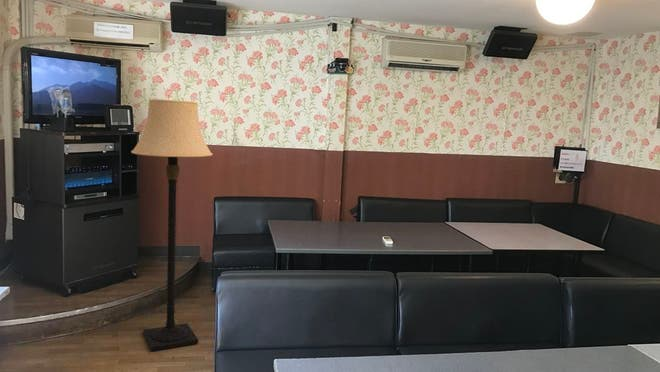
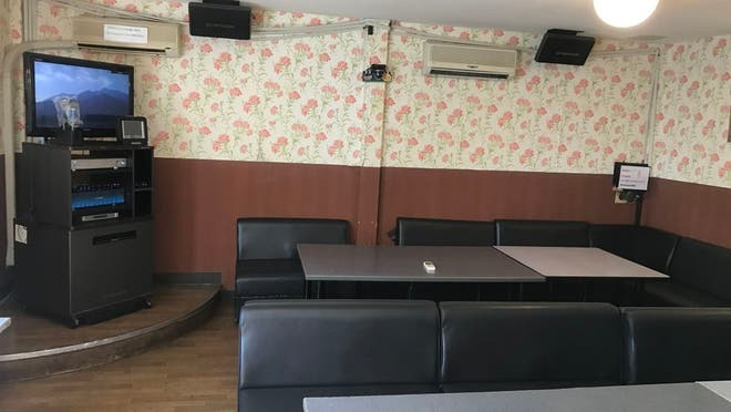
- lamp [130,98,214,352]
